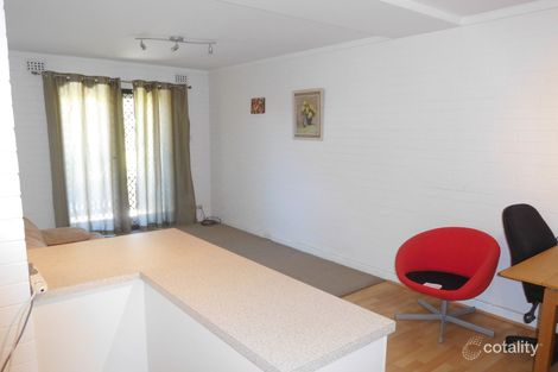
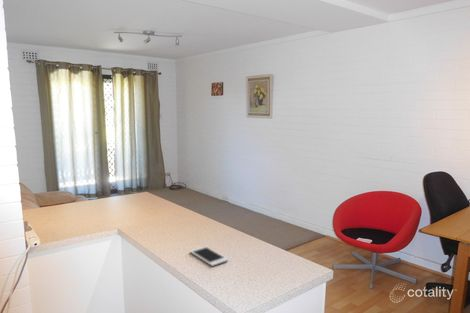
+ cell phone [189,245,229,267]
